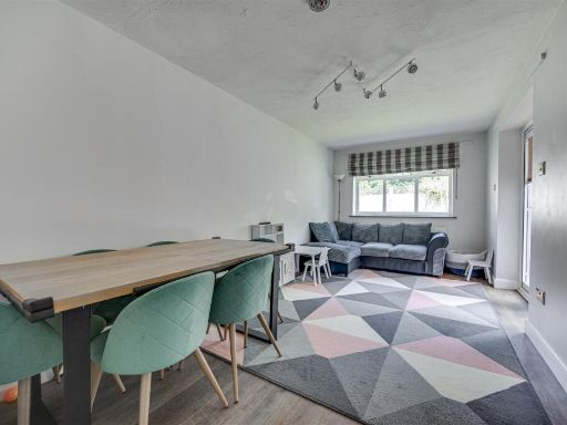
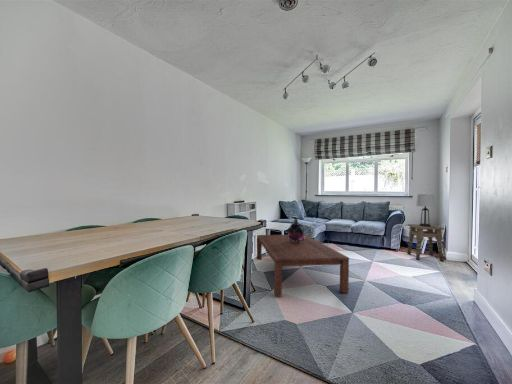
+ potted plant [285,216,306,243]
+ coffee table [256,234,350,297]
+ side table [406,223,446,262]
+ lamp [415,193,436,227]
